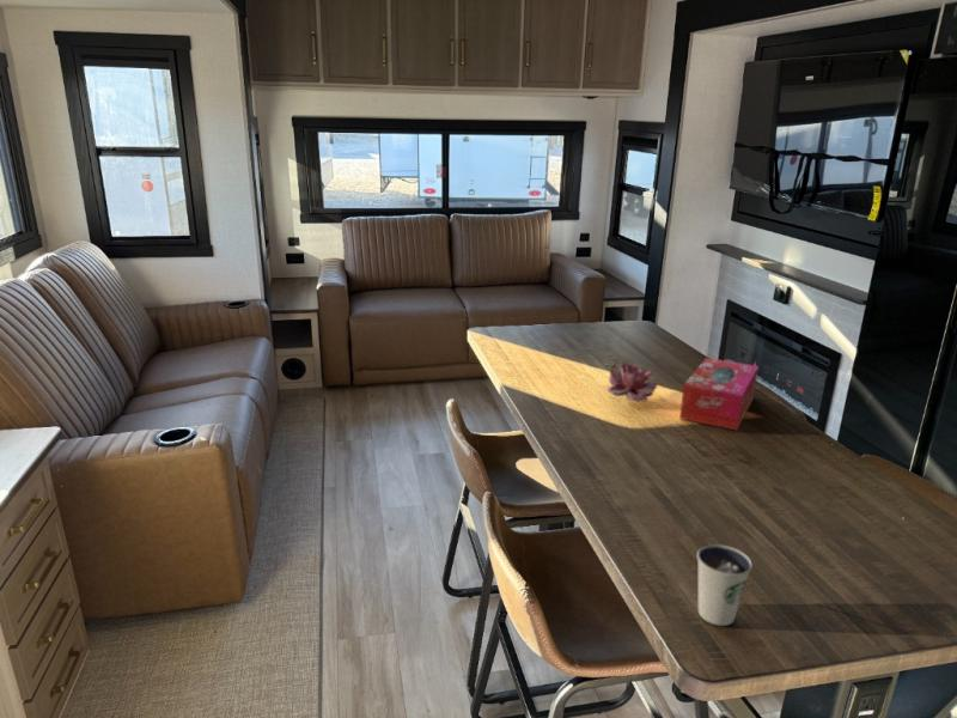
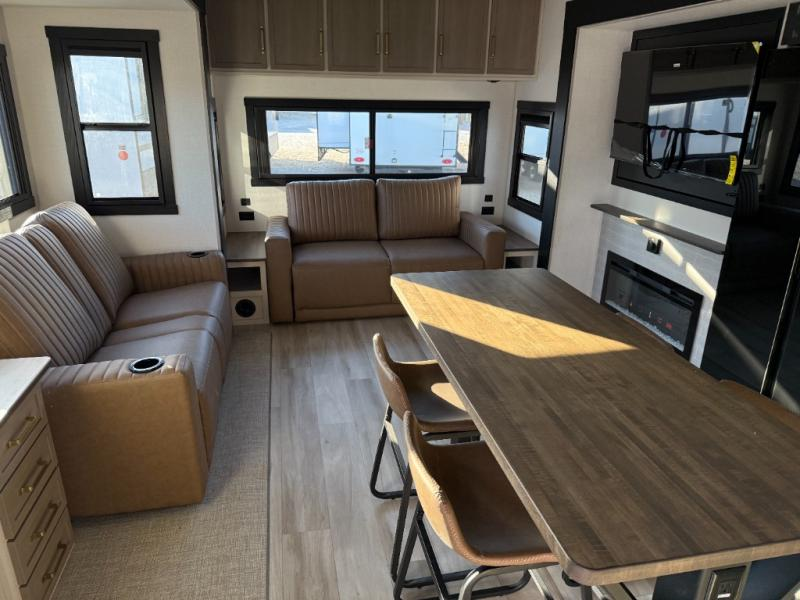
- dixie cup [696,543,754,627]
- tissue box [678,357,760,431]
- flower [606,361,659,402]
